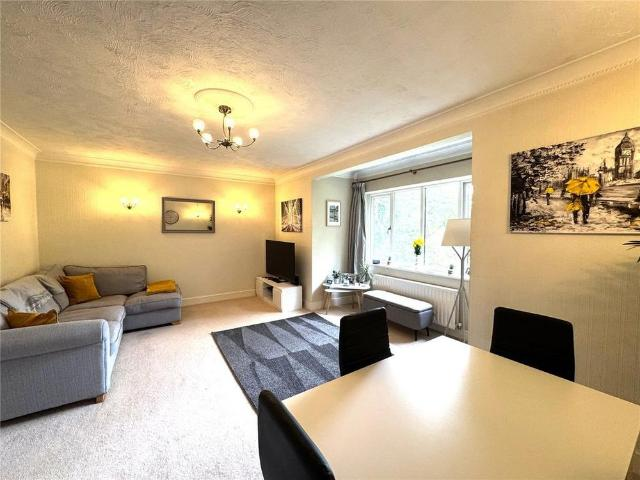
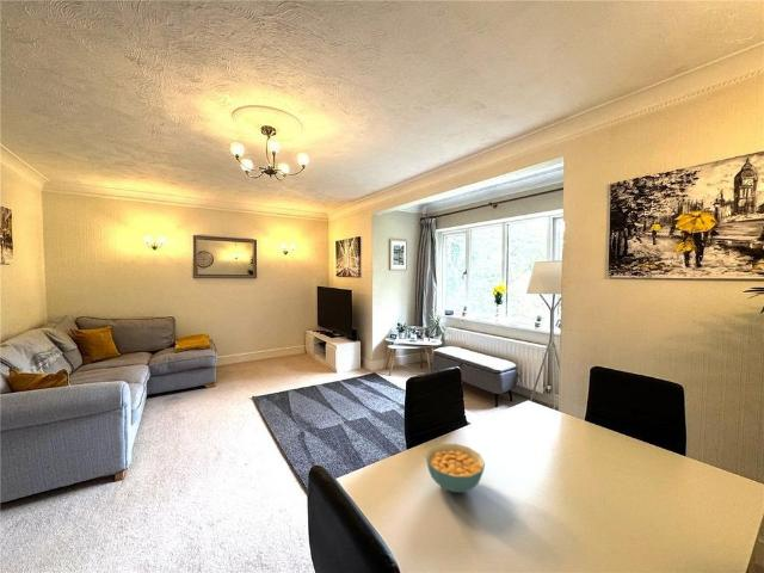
+ cereal bowl [425,443,486,493]
